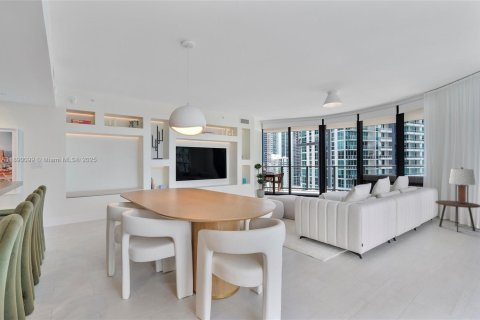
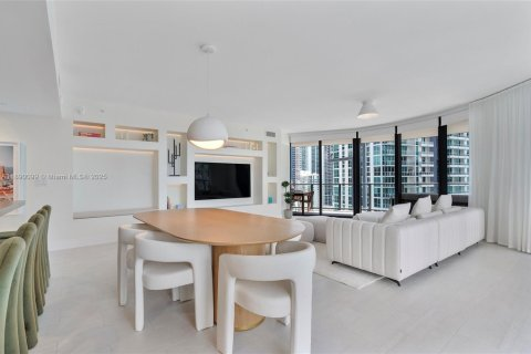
- side table [434,199,480,233]
- lamp [448,166,477,205]
